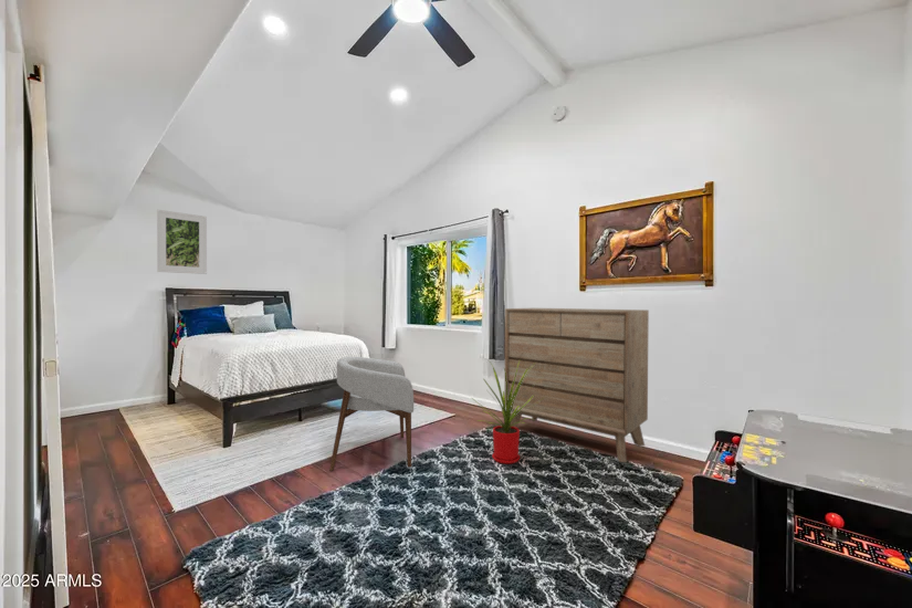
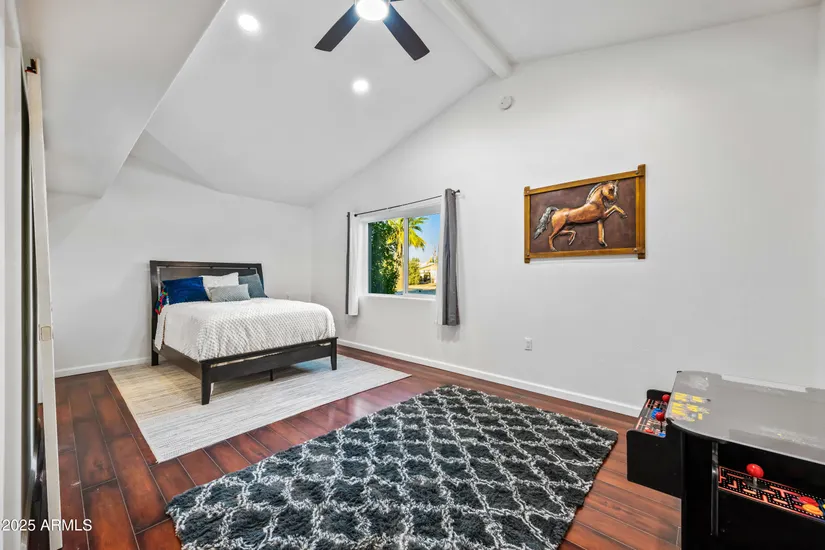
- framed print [156,209,208,275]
- house plant [470,360,541,465]
- armchair [328,356,415,472]
- dresser [503,307,650,463]
